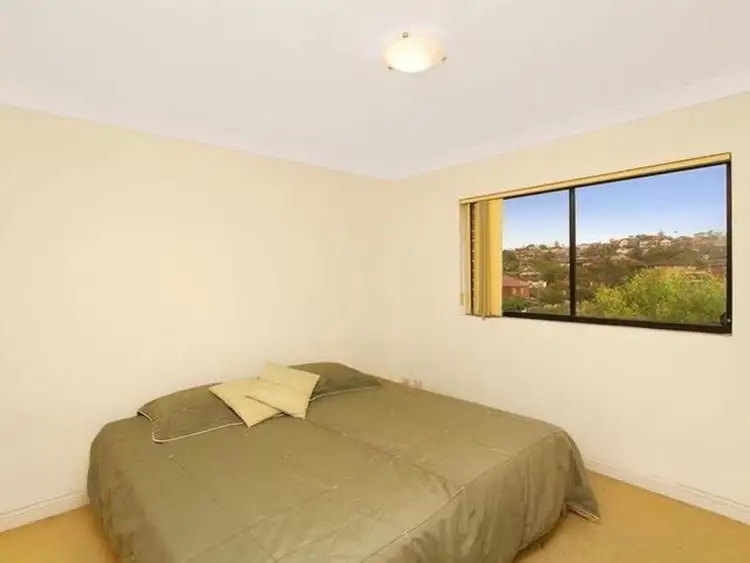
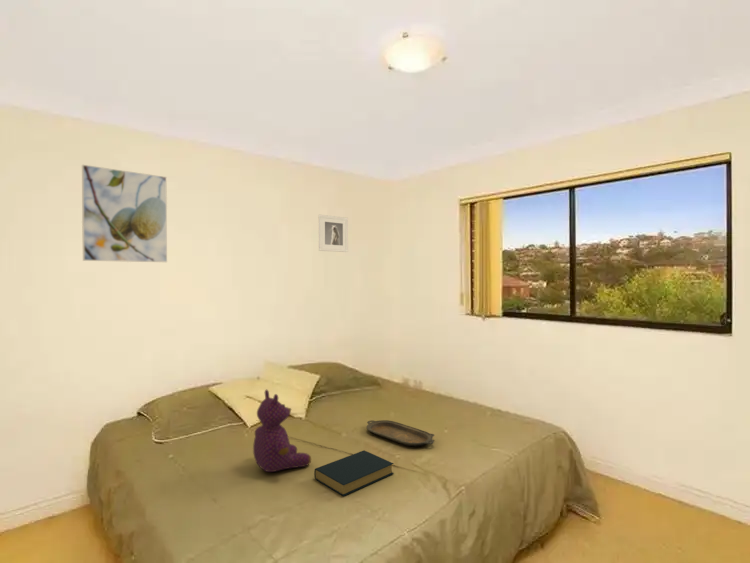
+ teddy bear [252,389,312,473]
+ serving tray [366,419,435,447]
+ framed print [317,214,349,253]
+ hardback book [313,450,395,497]
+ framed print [81,164,168,263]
